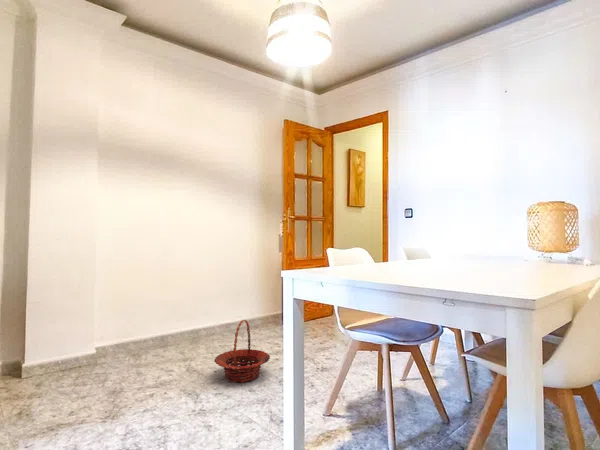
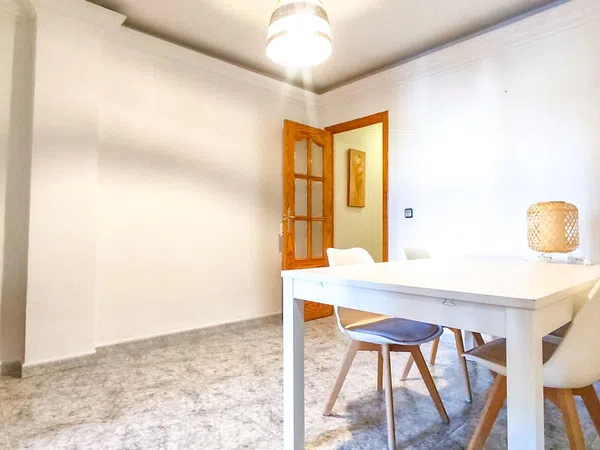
- basket [213,319,271,384]
